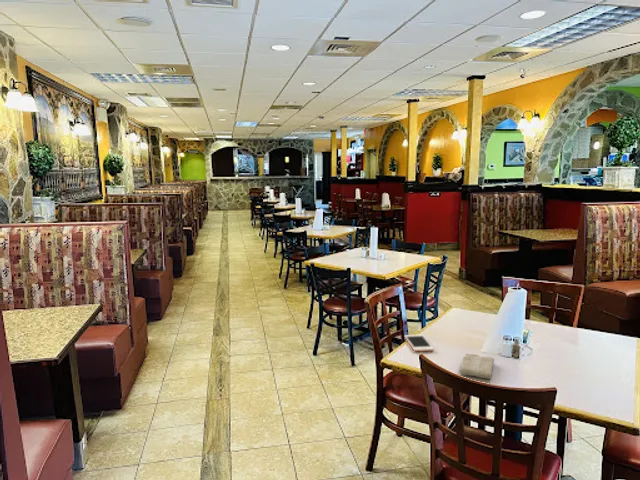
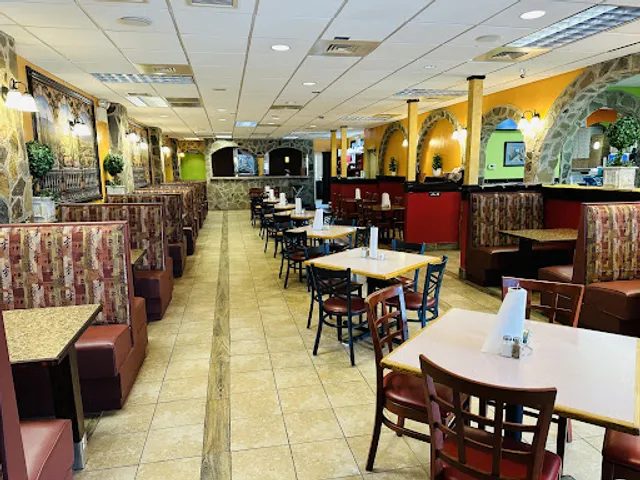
- cell phone [404,334,435,352]
- washcloth [459,353,495,380]
